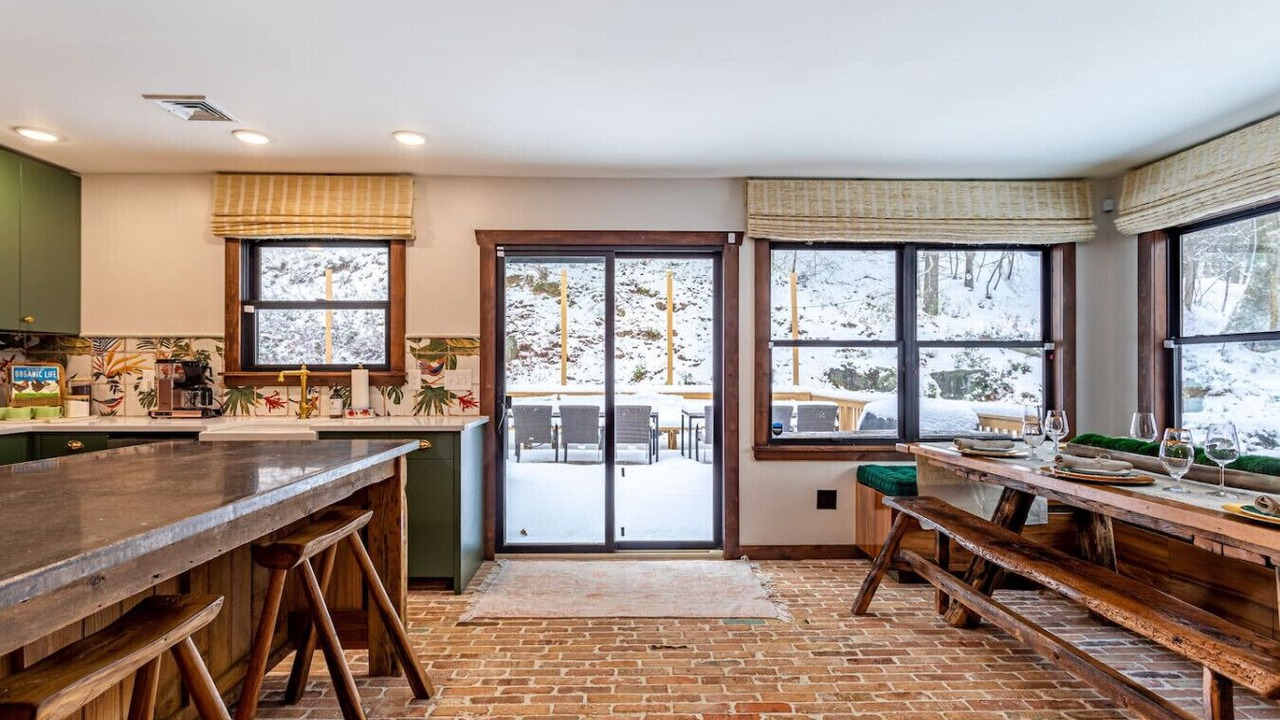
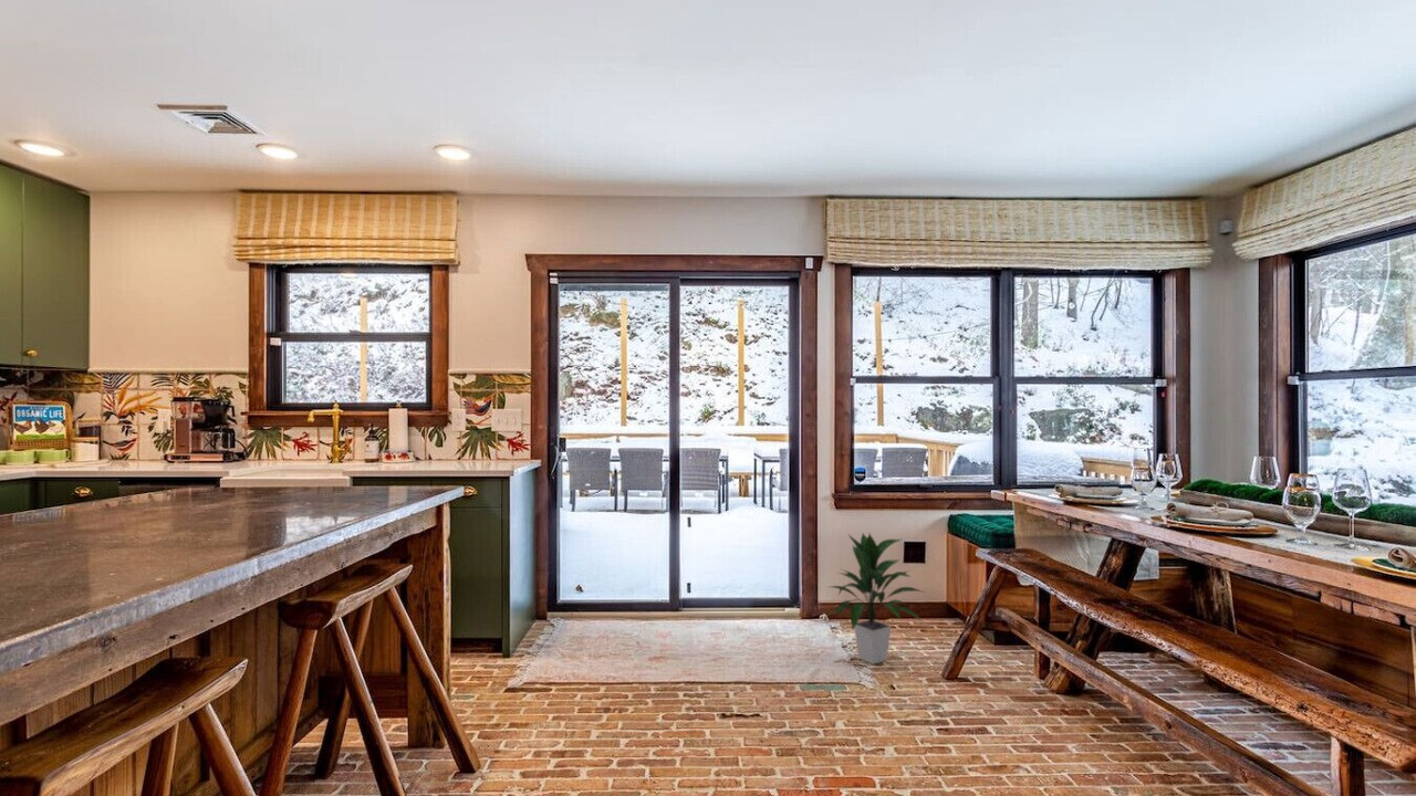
+ indoor plant [829,532,927,666]
